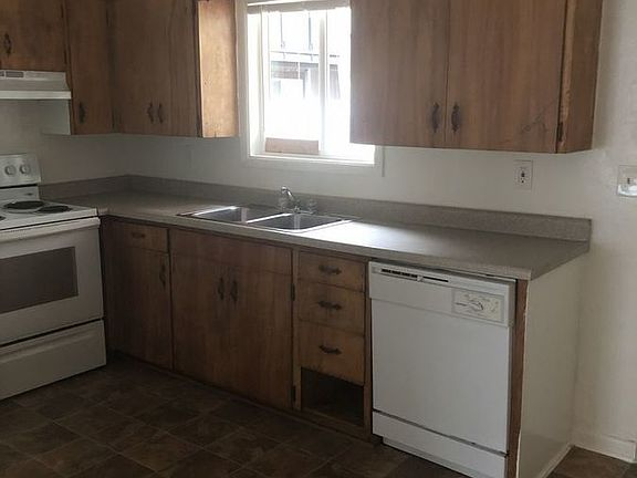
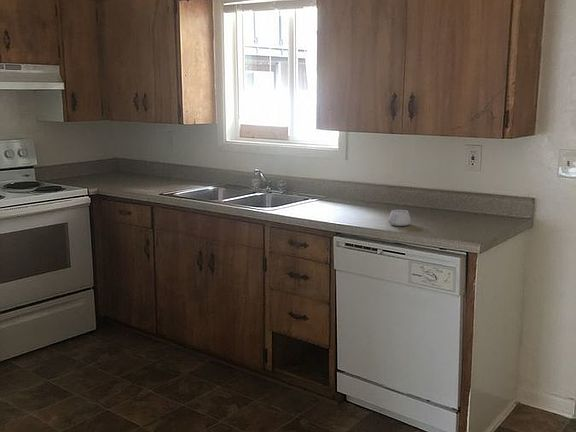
+ mug [388,209,412,227]
